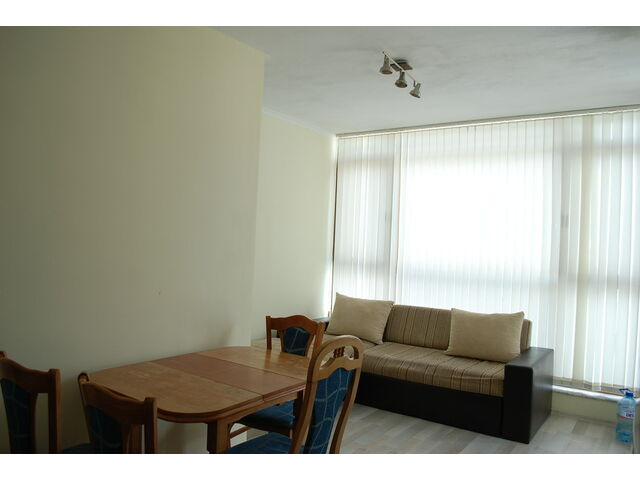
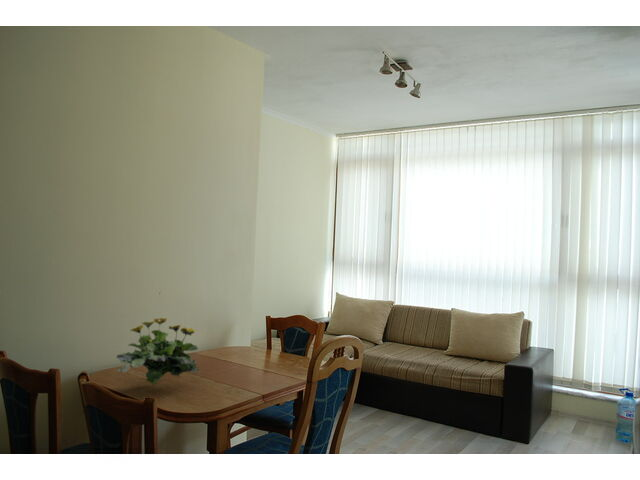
+ flowering plant [115,317,200,385]
